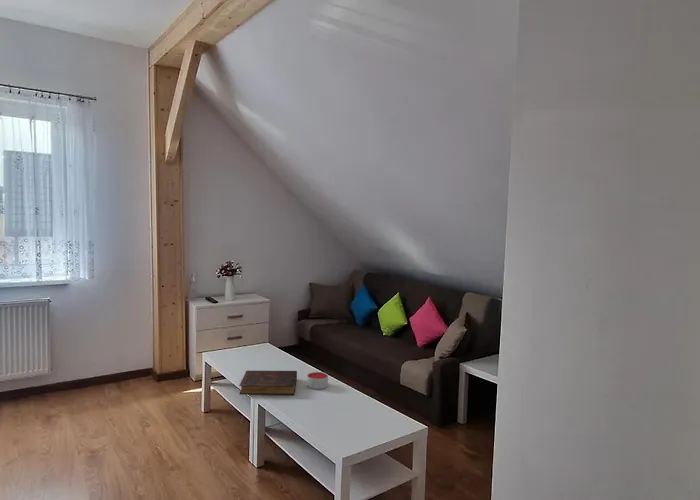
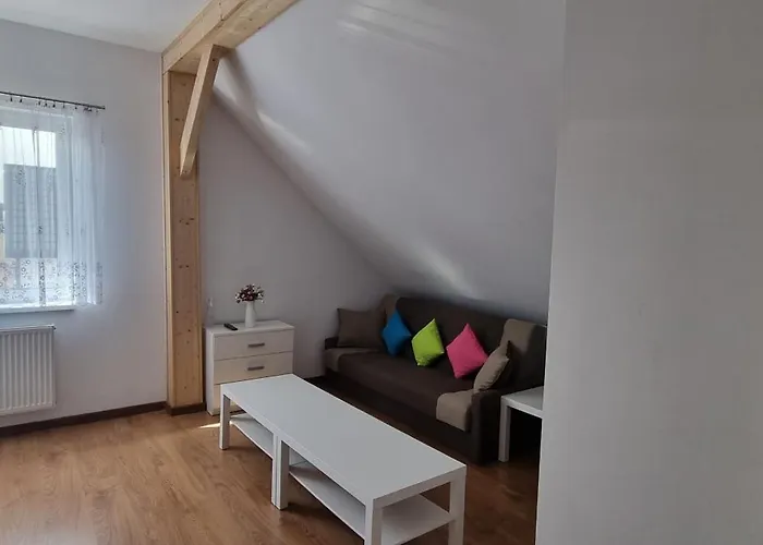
- book [238,370,298,396]
- candle [306,371,329,390]
